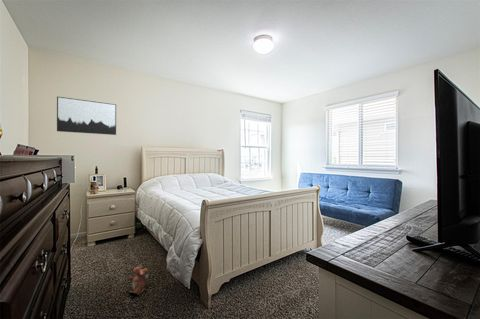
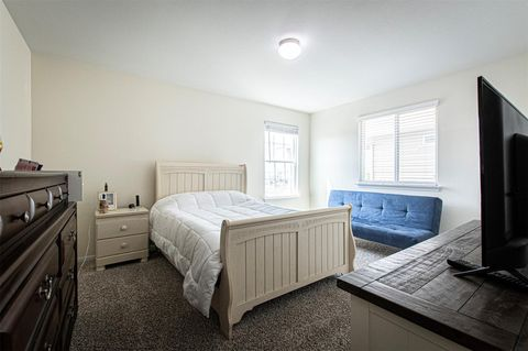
- wall art [56,96,117,136]
- plush toy [127,265,150,296]
